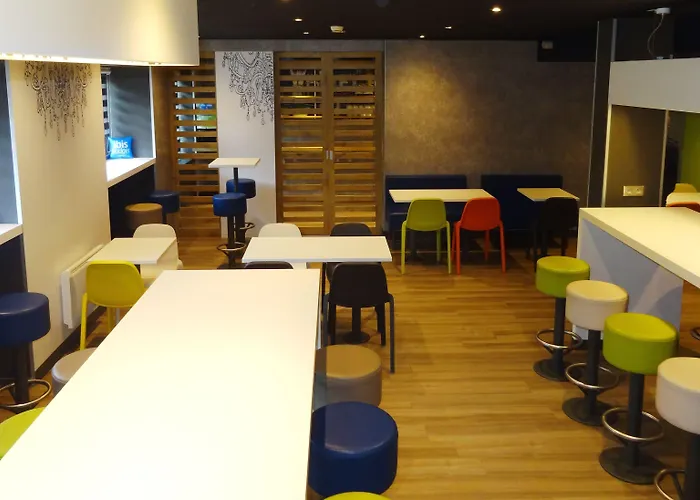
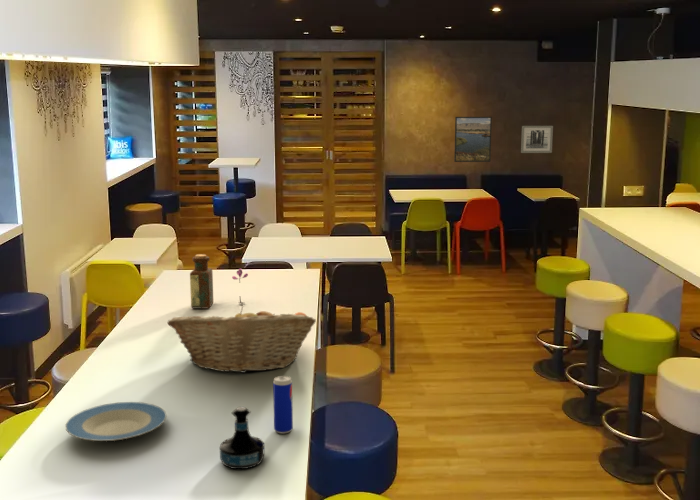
+ beverage can [272,375,294,435]
+ wall art [520,125,554,154]
+ flower [231,268,249,305]
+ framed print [453,116,493,163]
+ tequila bottle [219,406,265,470]
+ bottle [189,253,214,309]
+ plate [65,401,168,442]
+ fruit basket [167,305,317,374]
